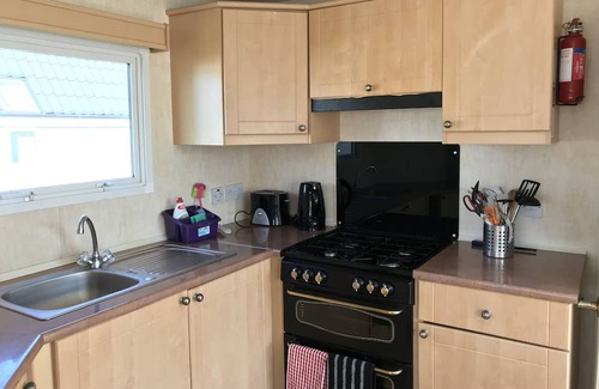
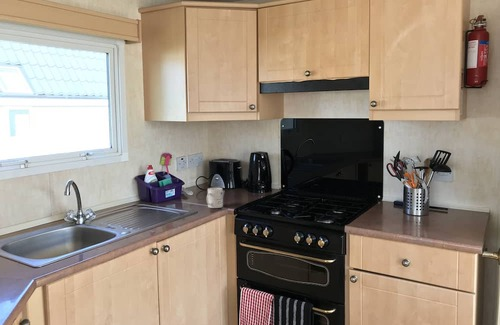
+ mug [206,187,224,209]
